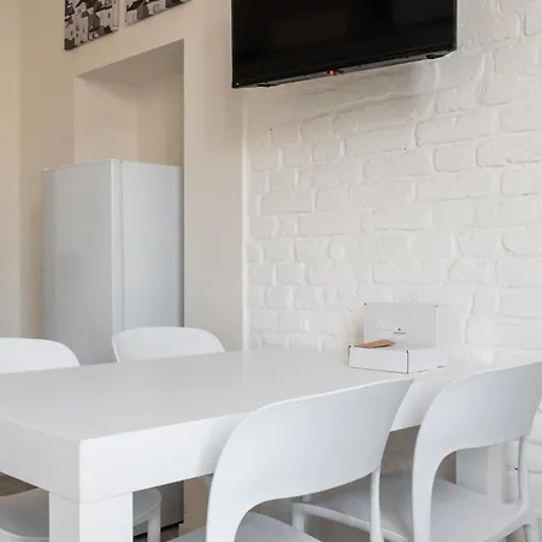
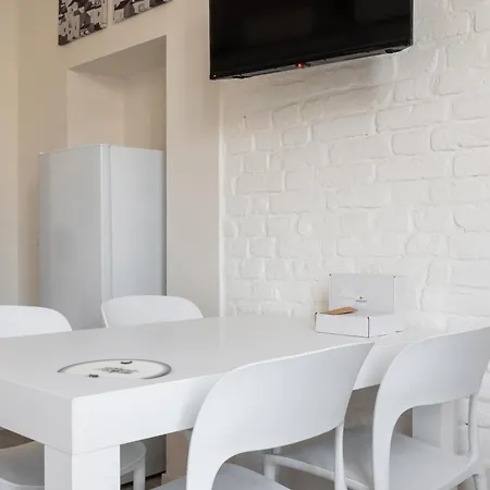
+ plate [57,358,172,380]
